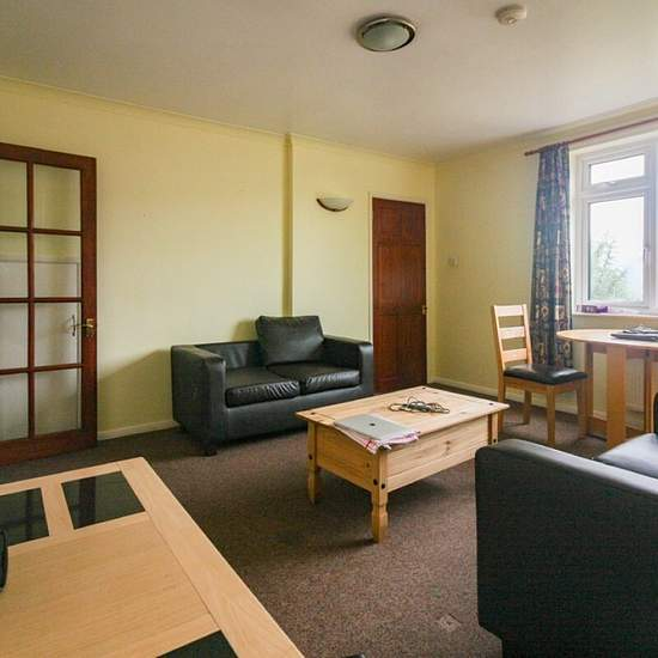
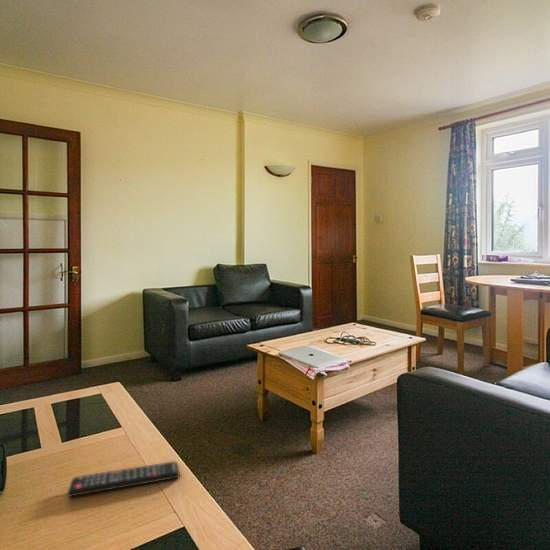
+ remote control [66,461,181,498]
